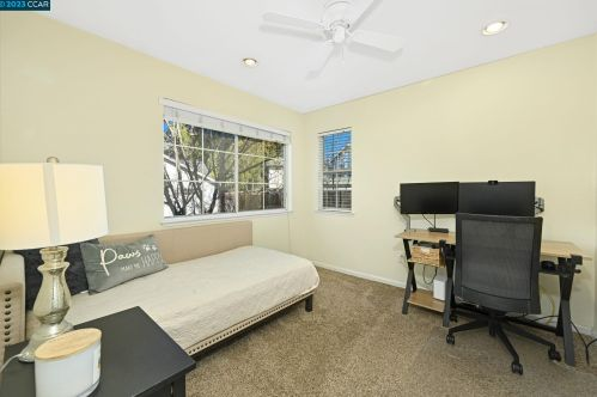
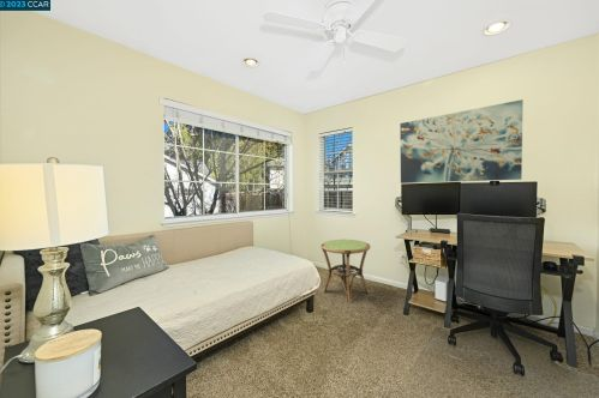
+ wall art [399,98,525,185]
+ side table [321,239,371,304]
